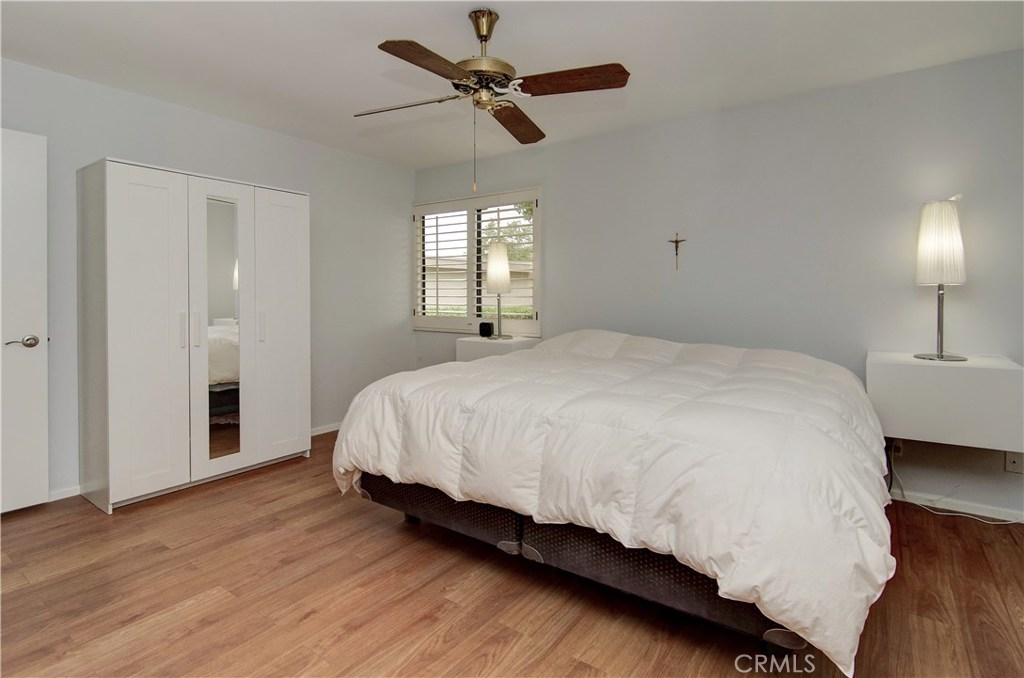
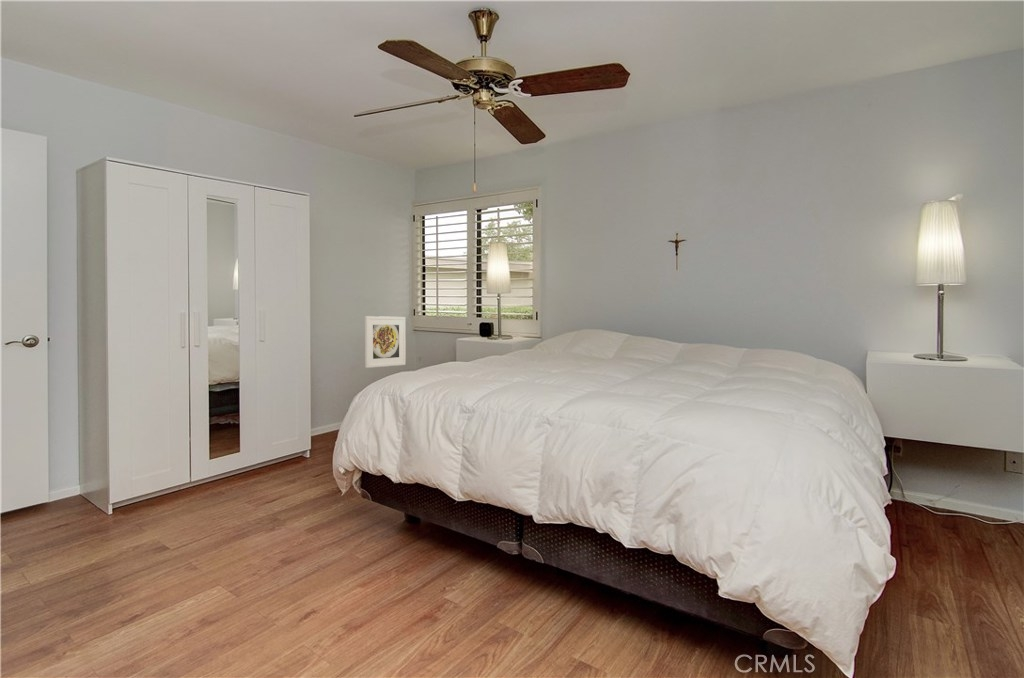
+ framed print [364,315,406,369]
